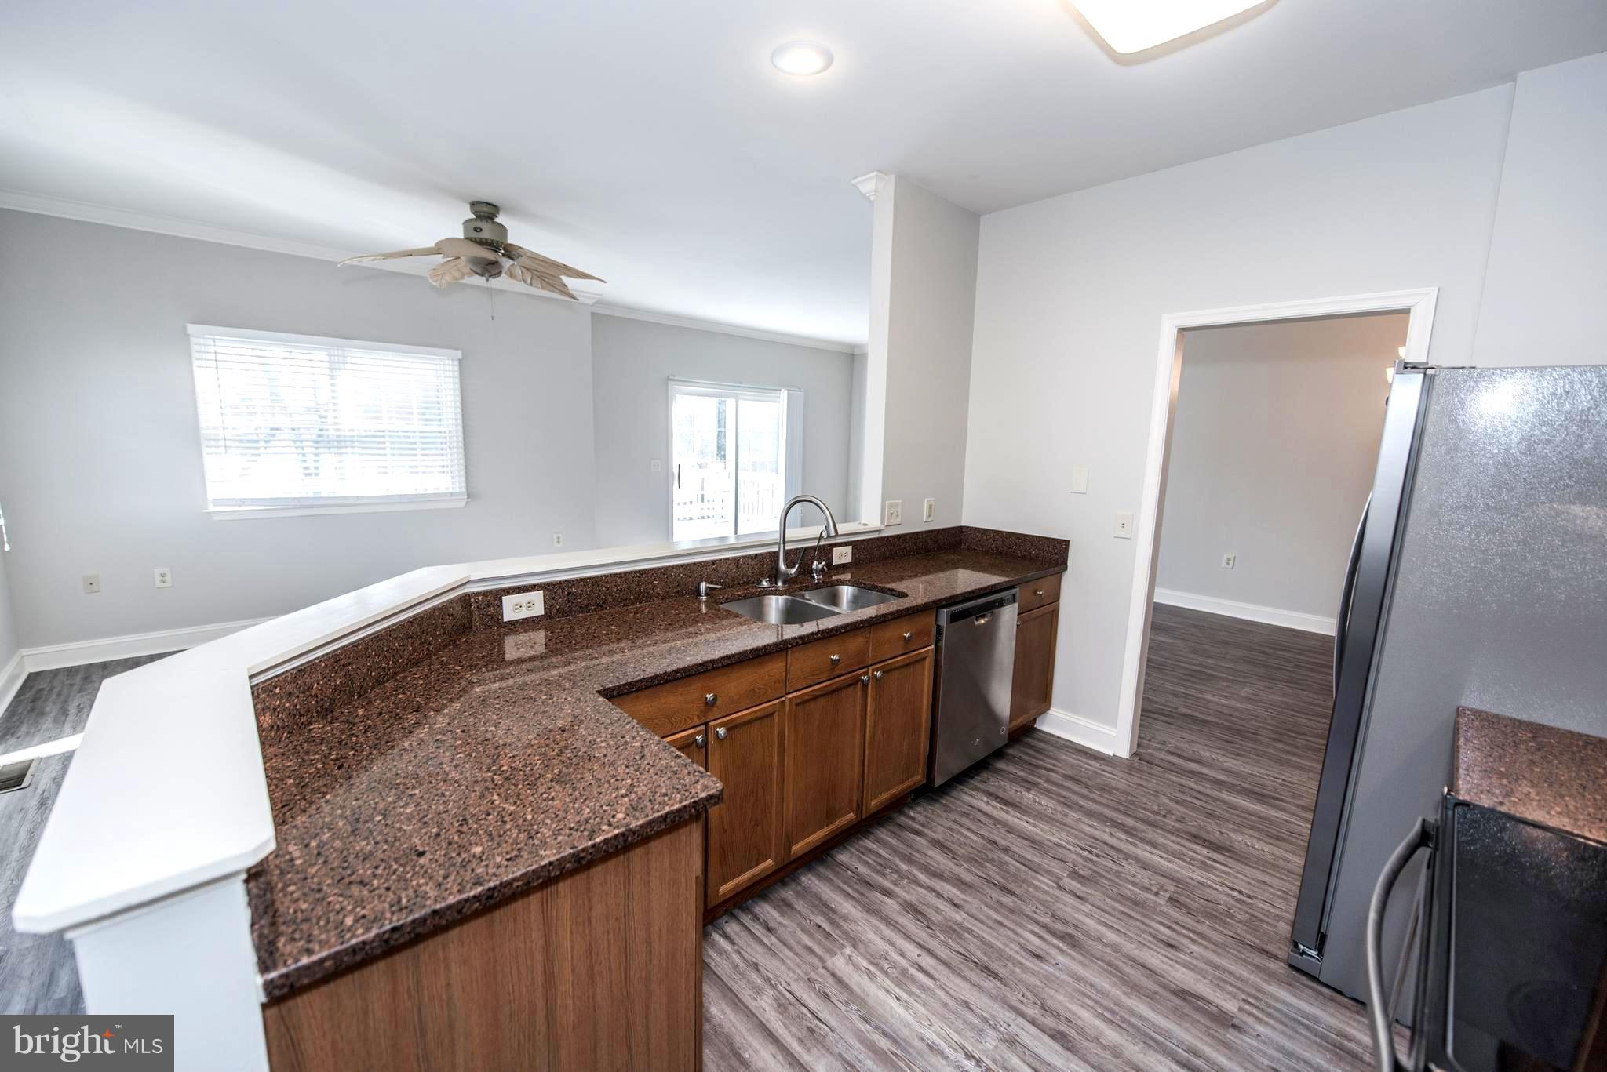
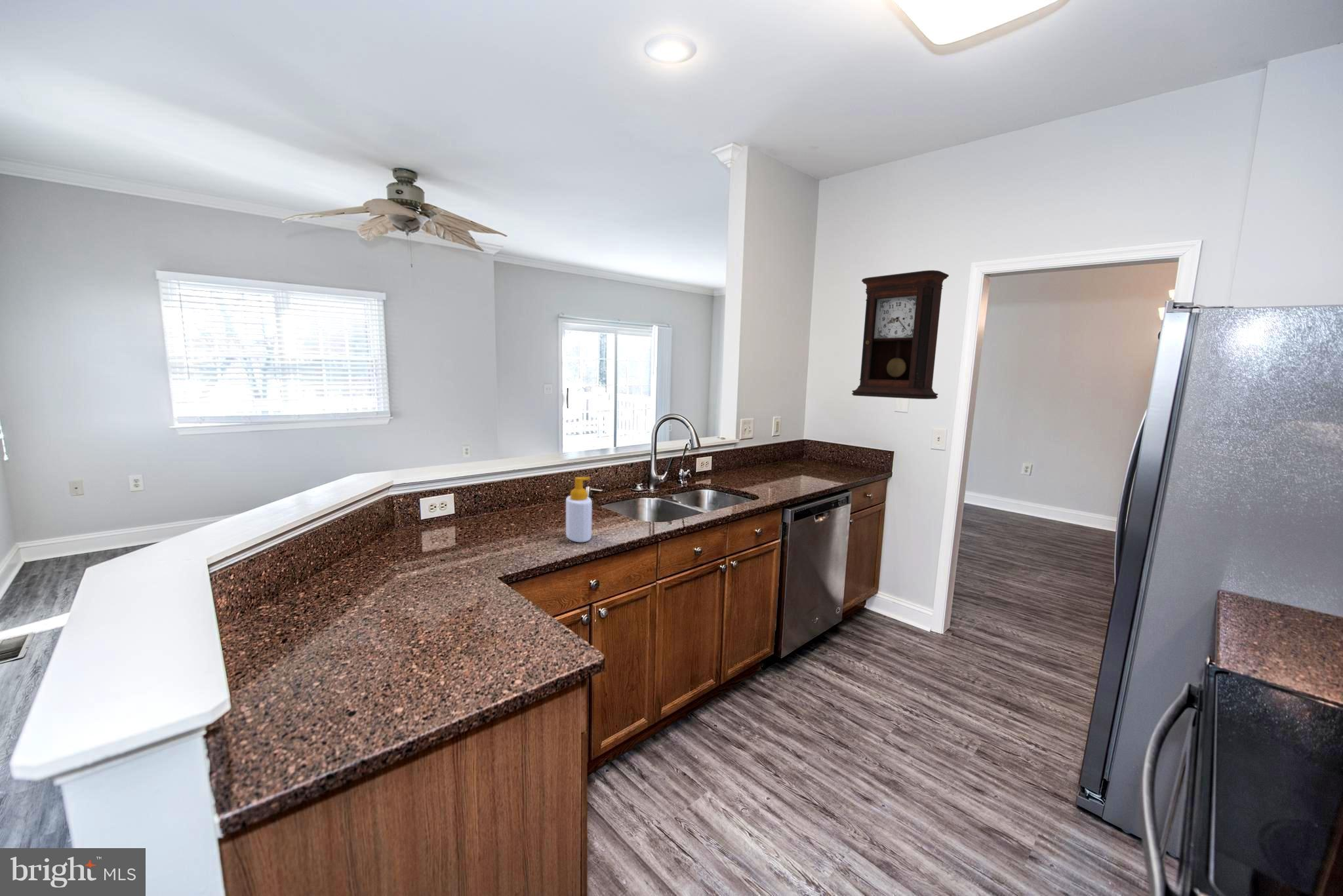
+ pendulum clock [851,269,950,400]
+ soap bottle [565,477,593,543]
